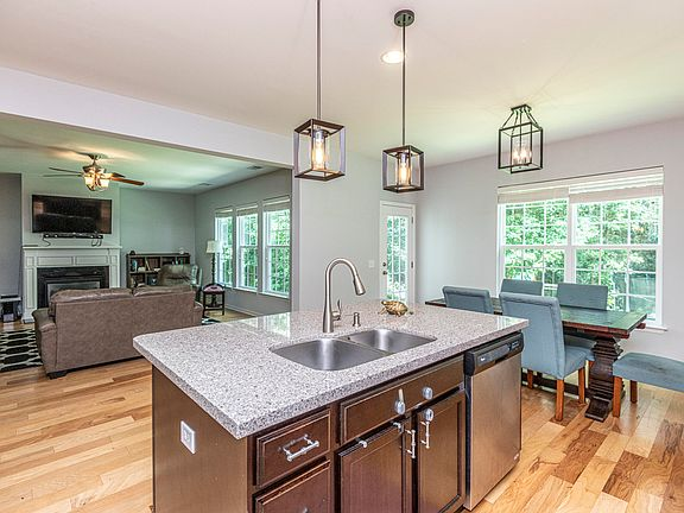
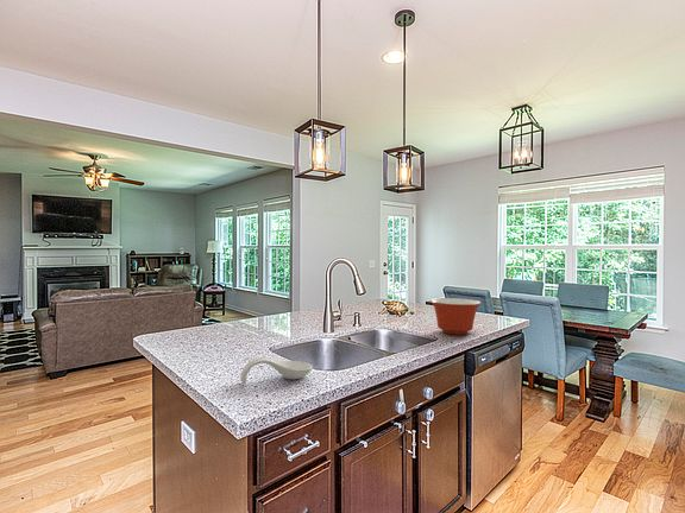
+ mixing bowl [429,297,482,336]
+ spoon rest [239,356,314,385]
